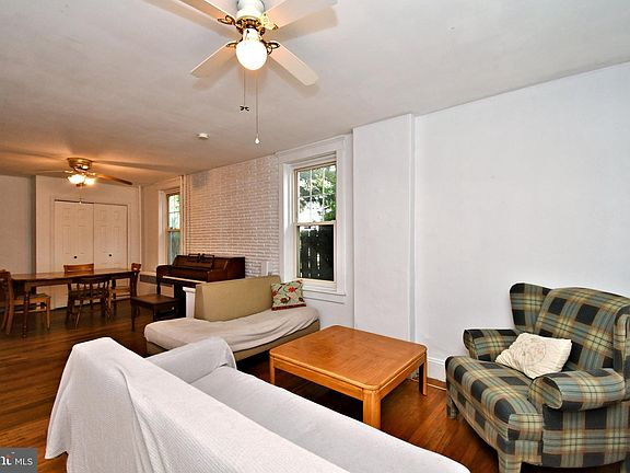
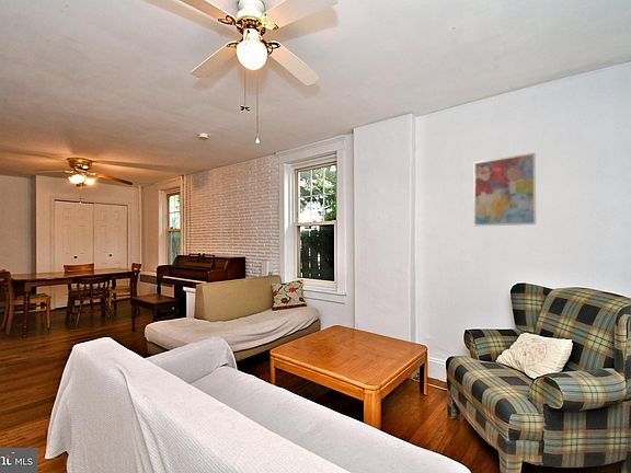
+ wall art [472,152,537,228]
